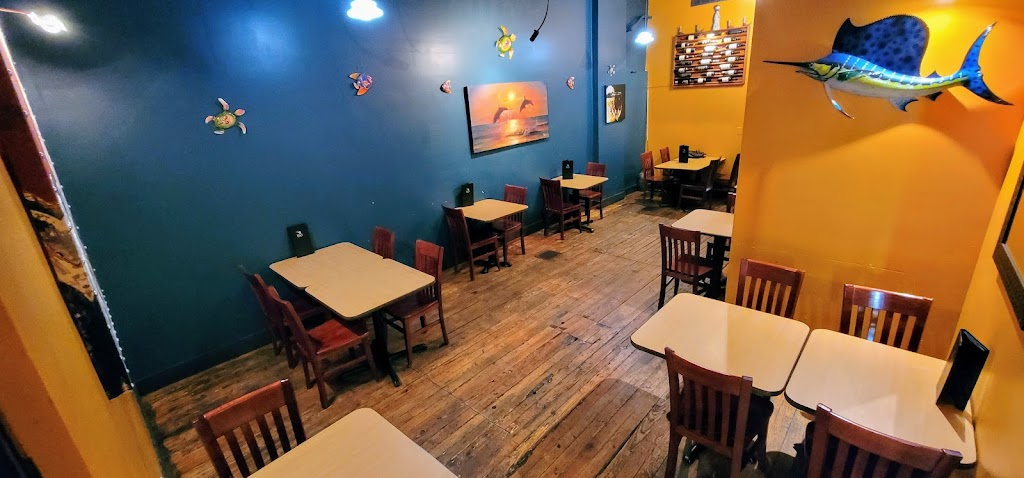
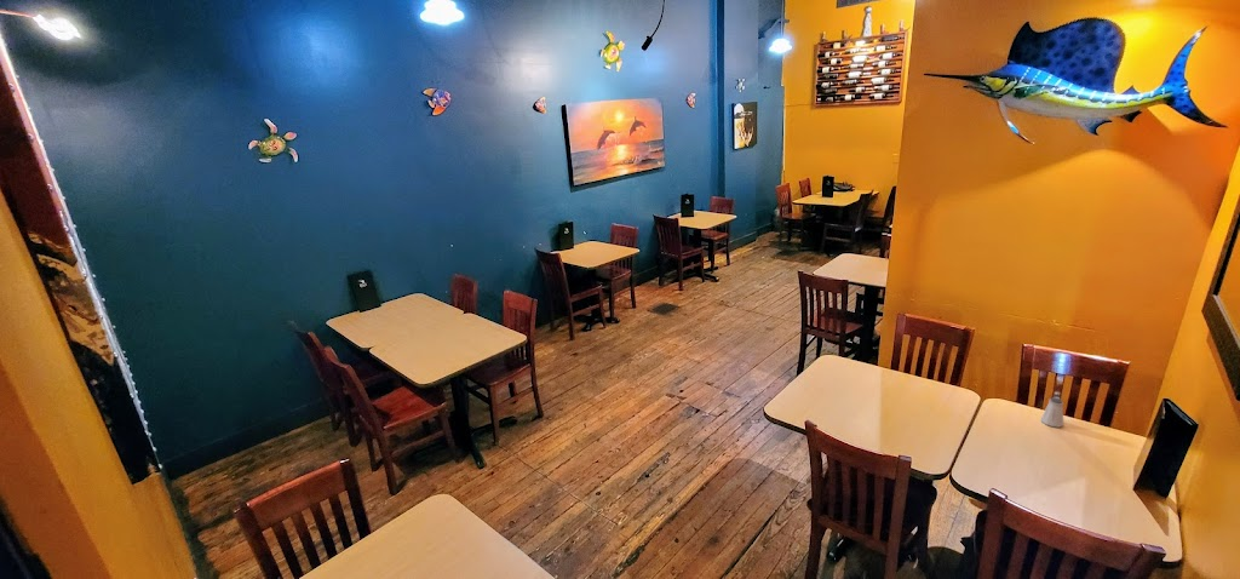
+ saltshaker [1039,396,1066,429]
